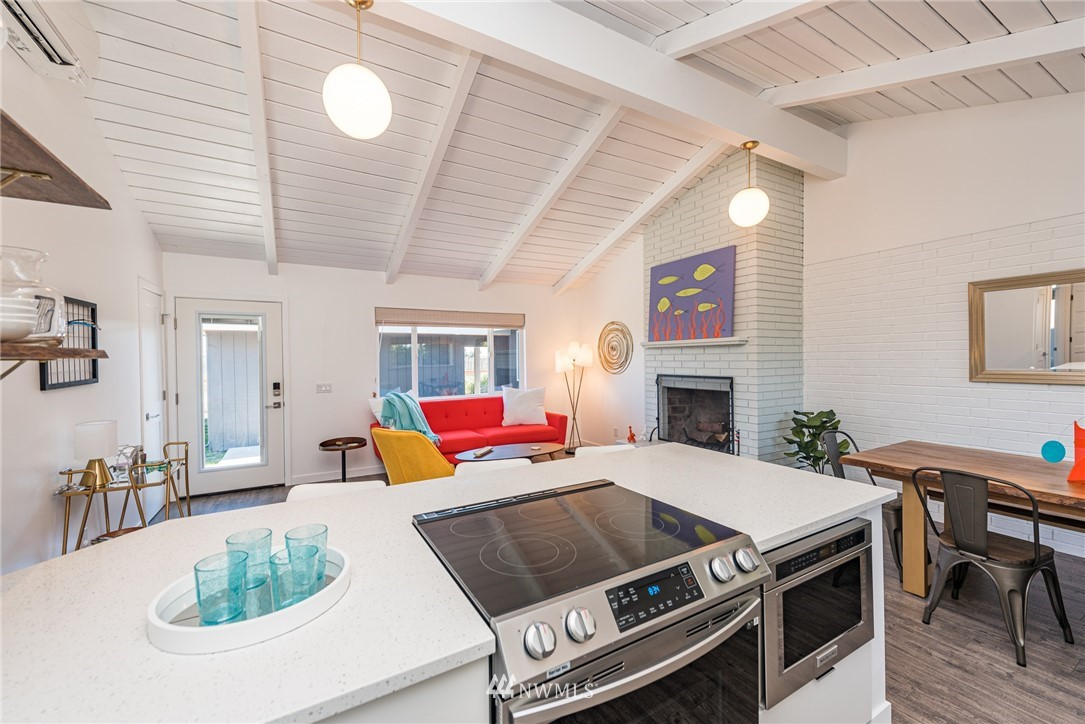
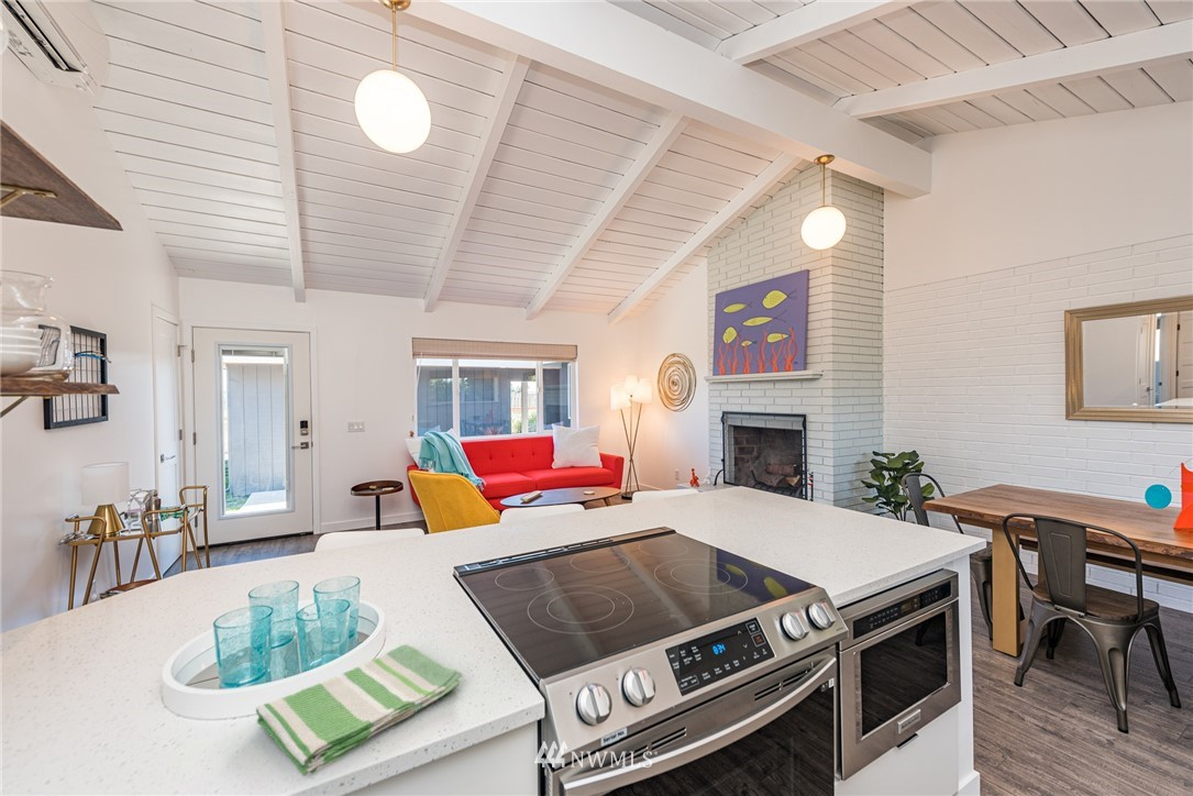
+ dish towel [255,643,464,777]
